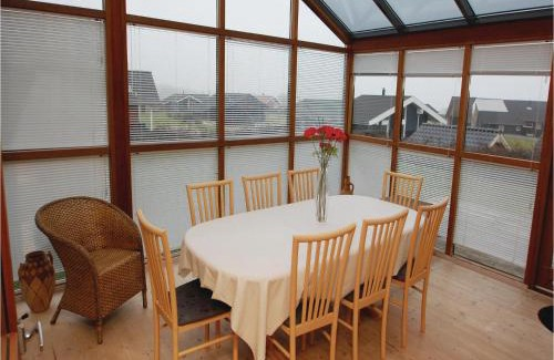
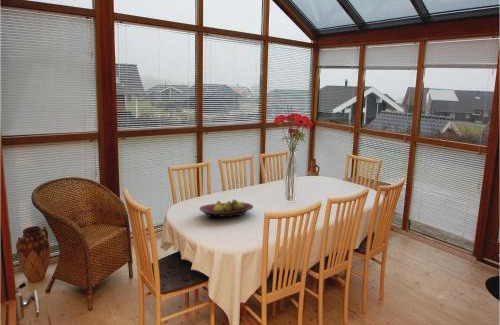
+ fruit bowl [199,198,254,219]
